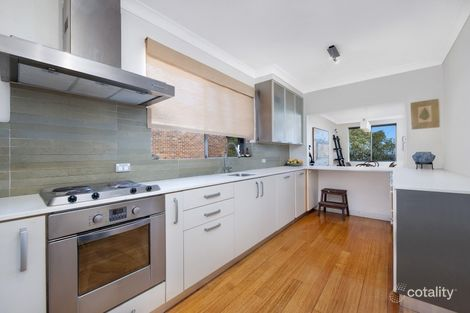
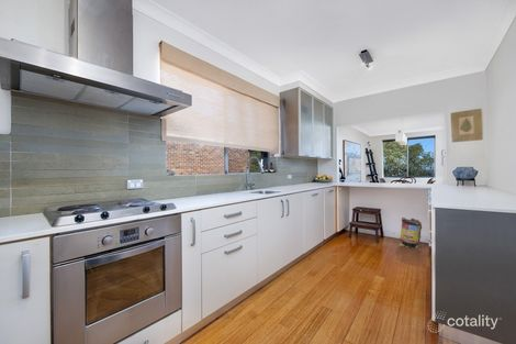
+ trash can [399,217,423,249]
